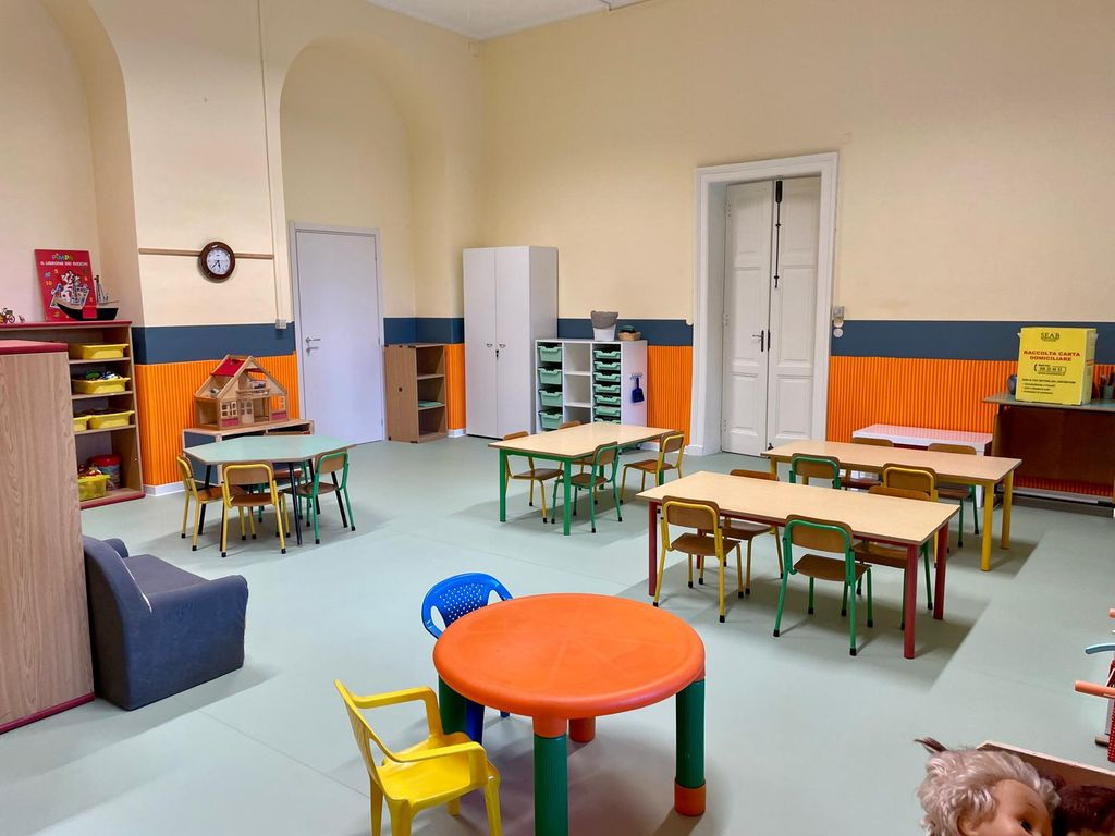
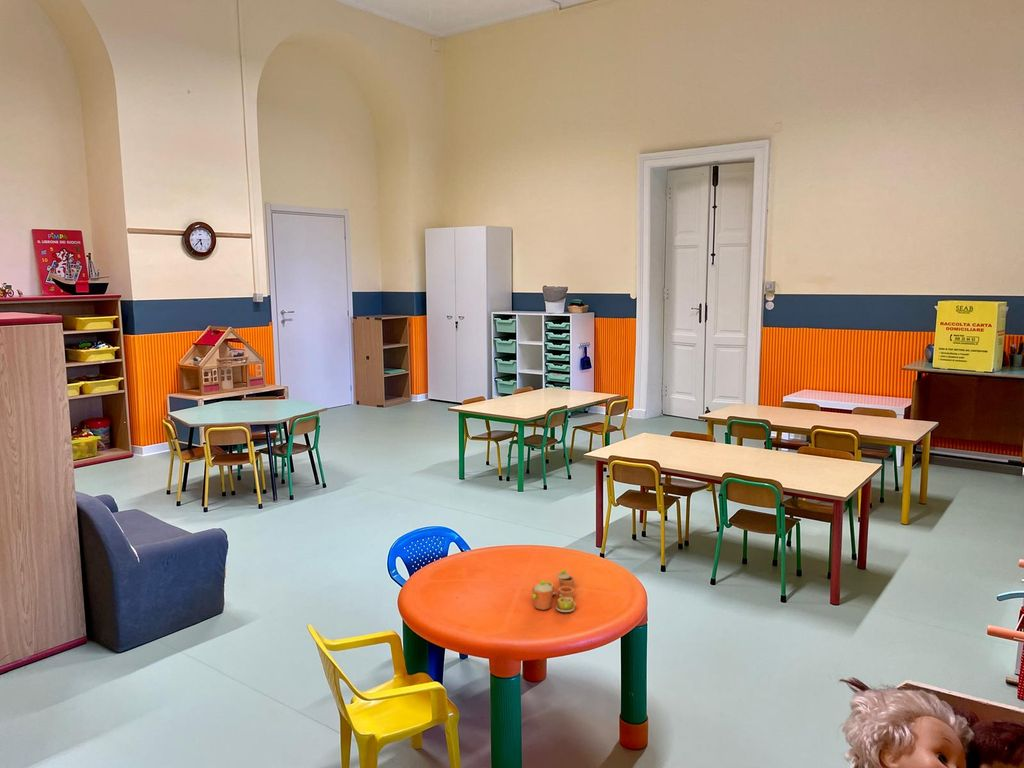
+ toy tea set [531,569,577,613]
